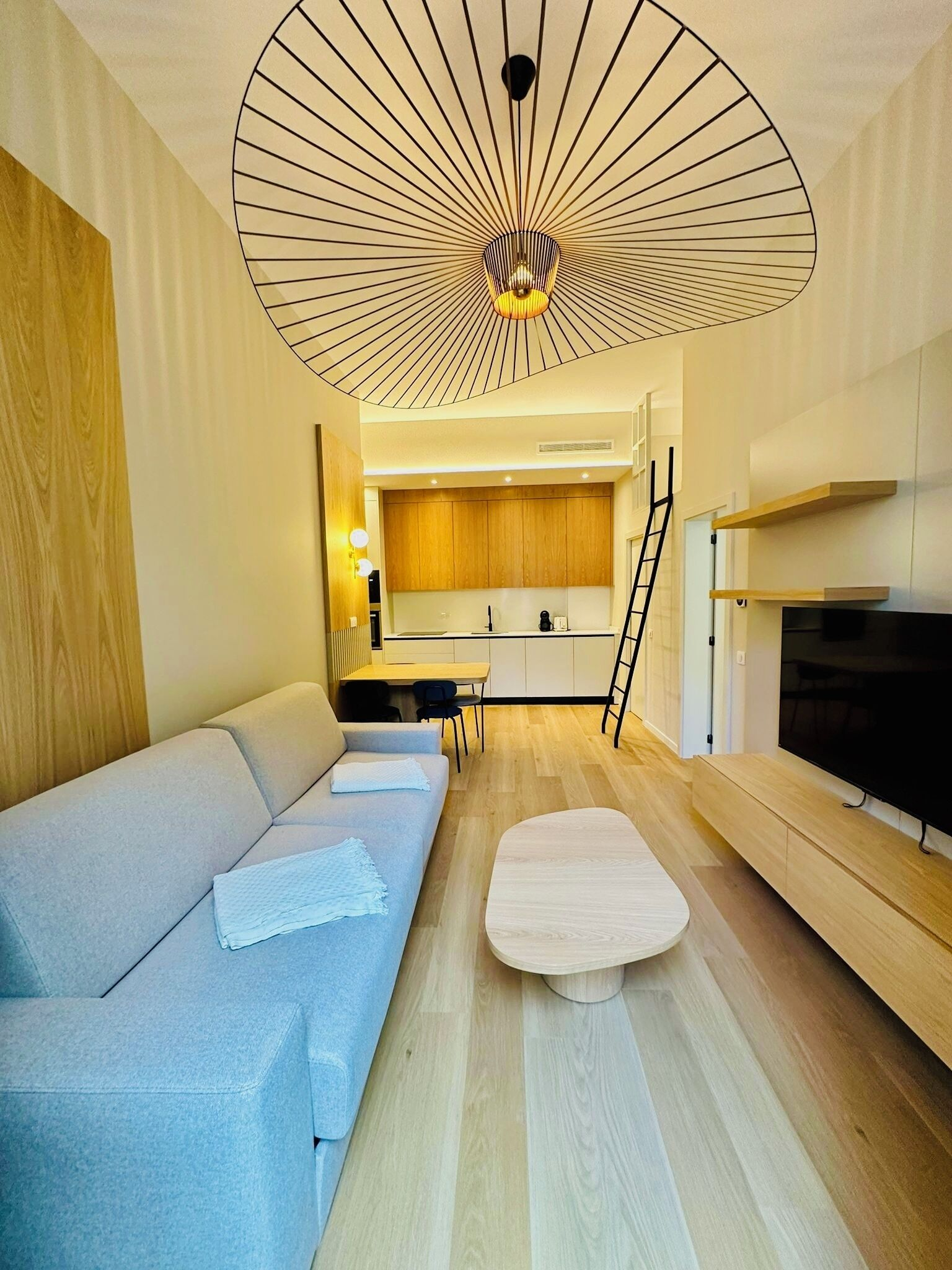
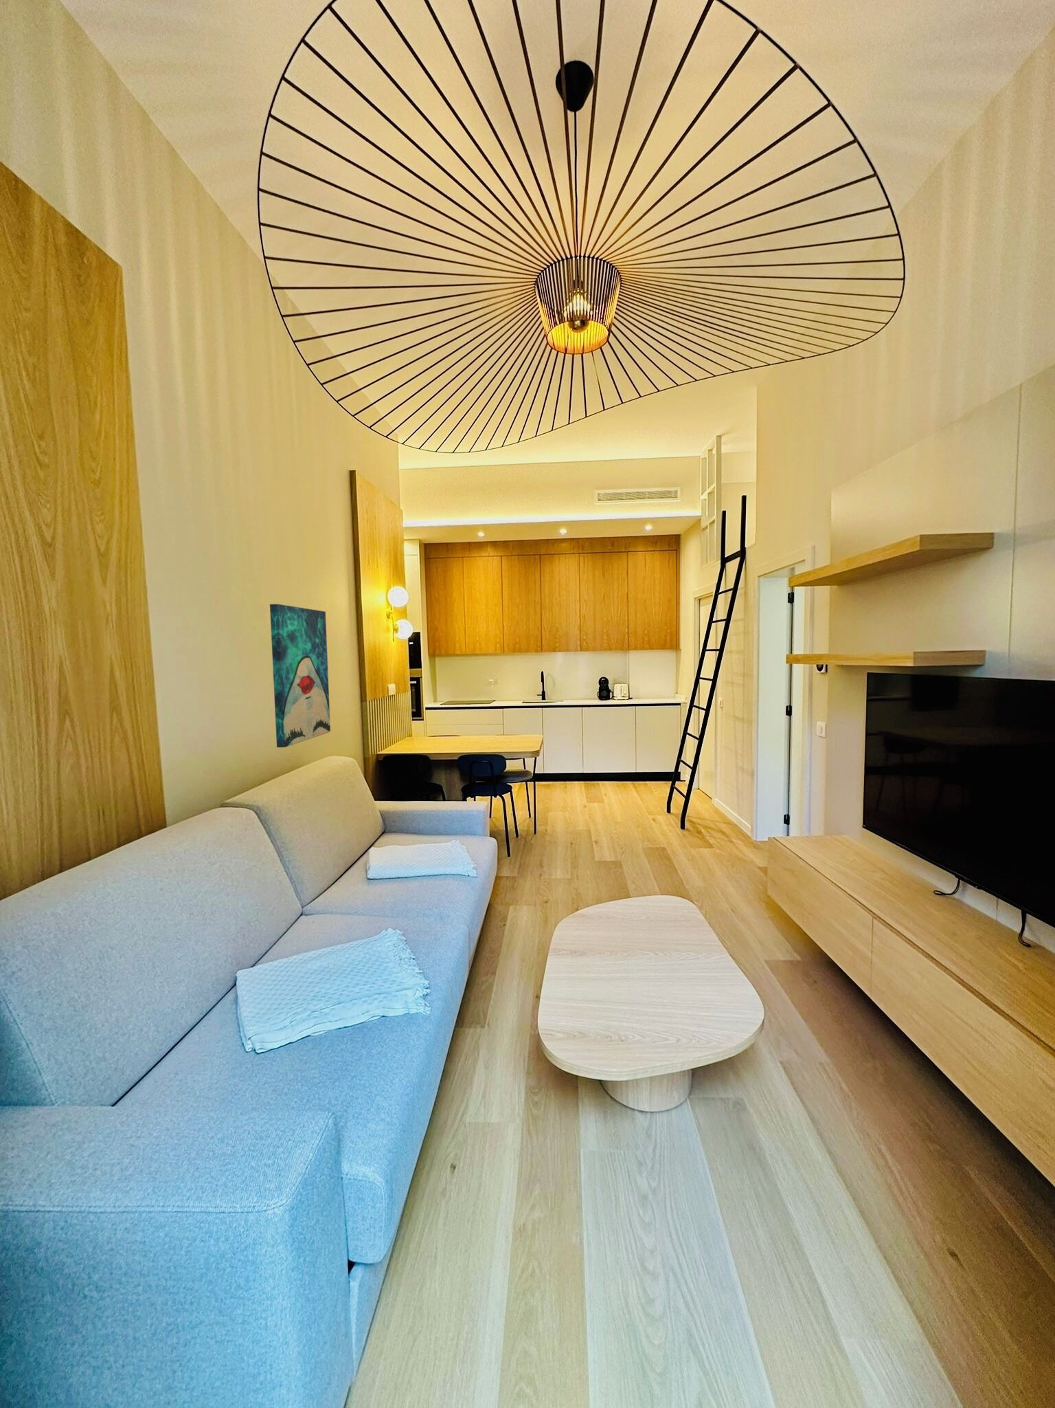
+ wall art [269,603,331,748]
